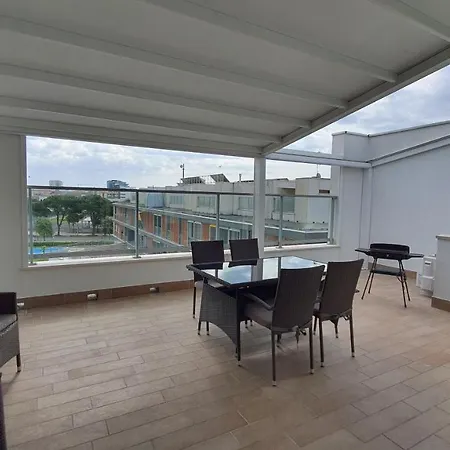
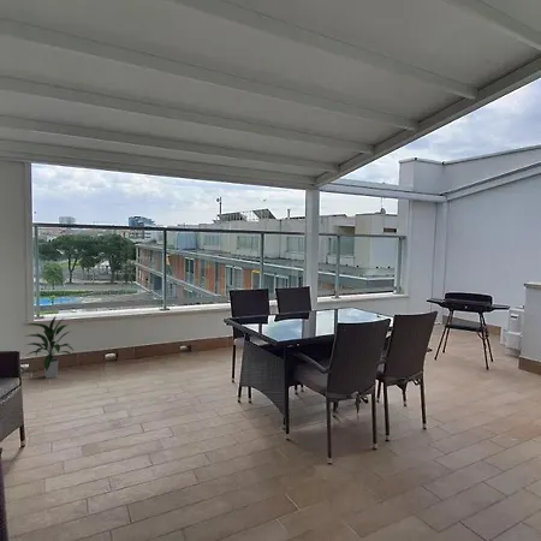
+ indoor plant [23,314,75,380]
